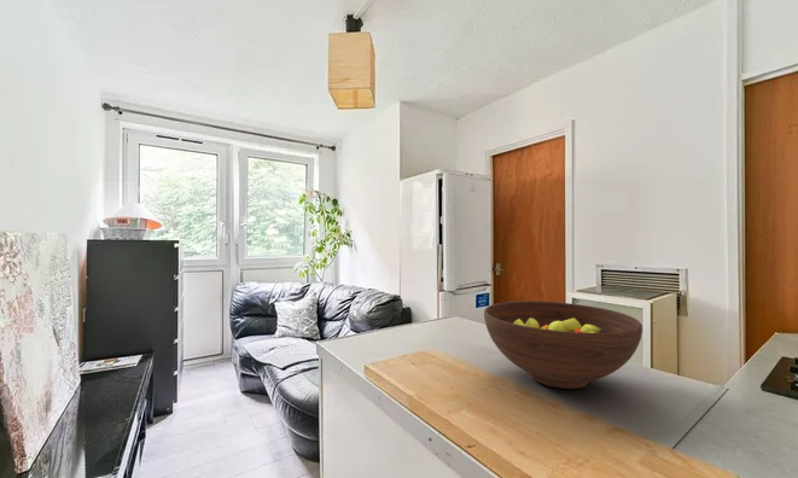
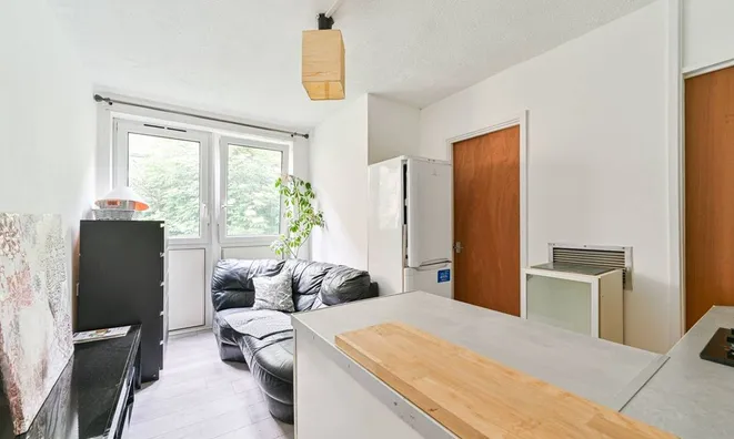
- fruit bowl [483,301,643,390]
